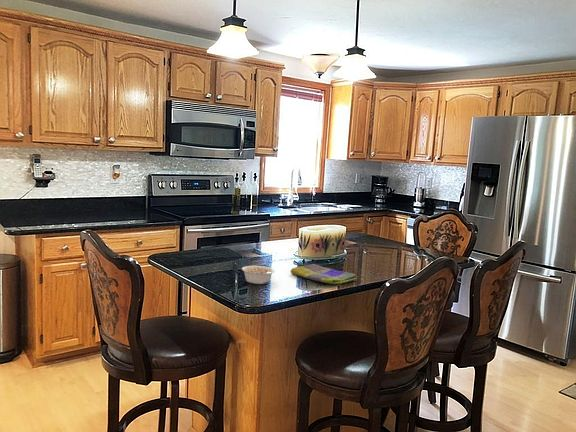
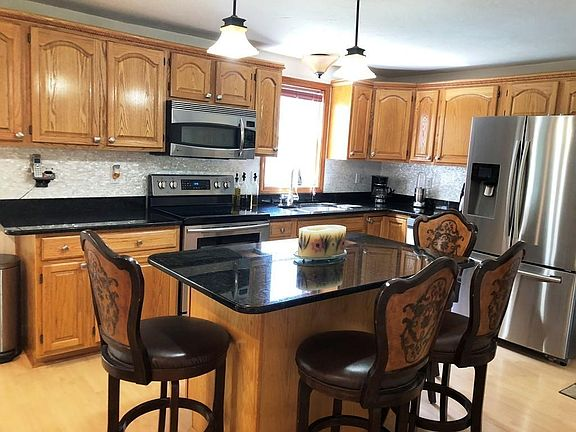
- legume [241,265,276,285]
- dish towel [290,263,358,285]
